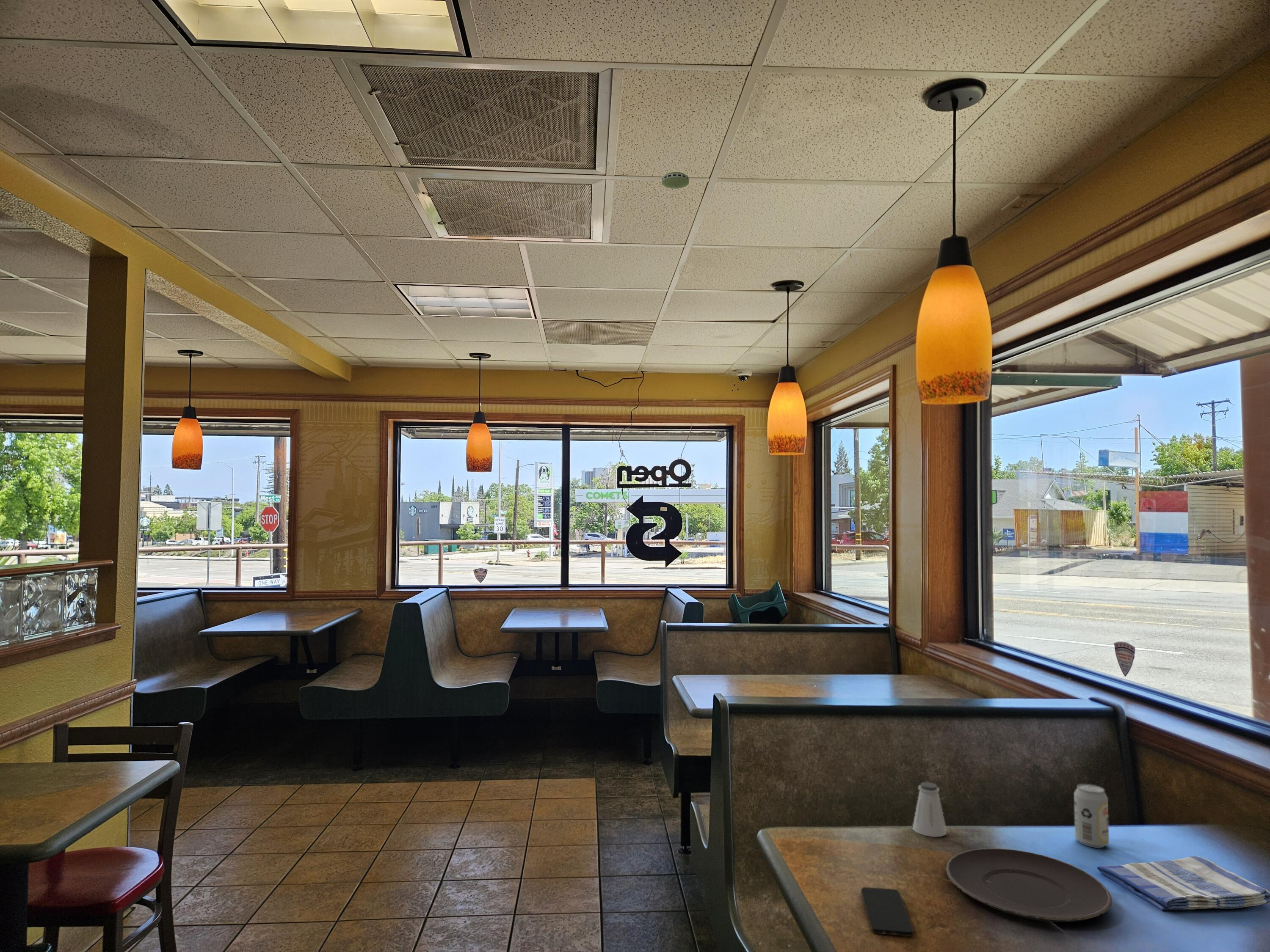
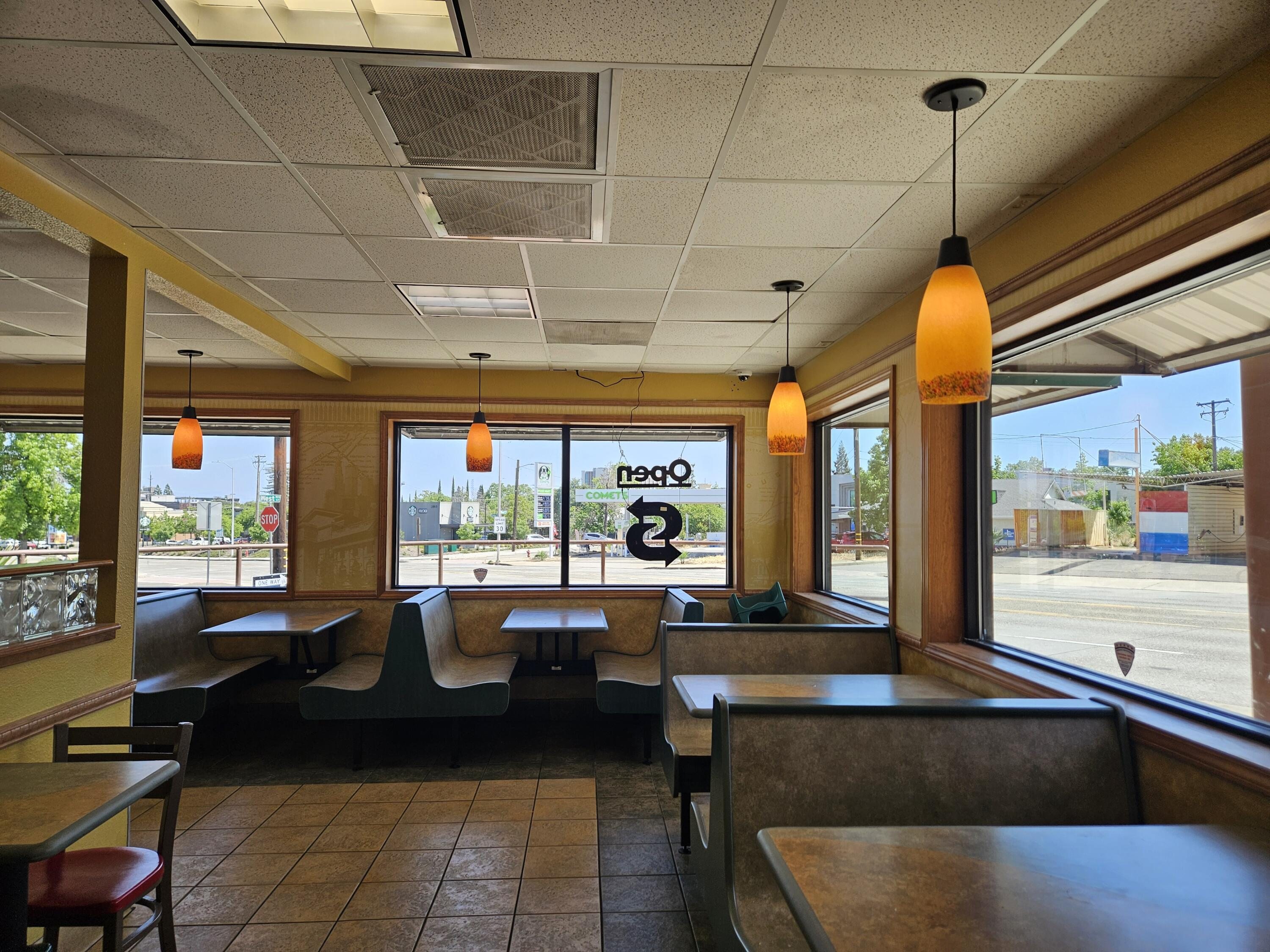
- smartphone [861,887,914,937]
- plate [945,848,1113,922]
- beverage can [1074,784,1110,848]
- dish towel [1096,856,1270,911]
- saltshaker [912,781,947,837]
- smoke detector [661,171,690,189]
